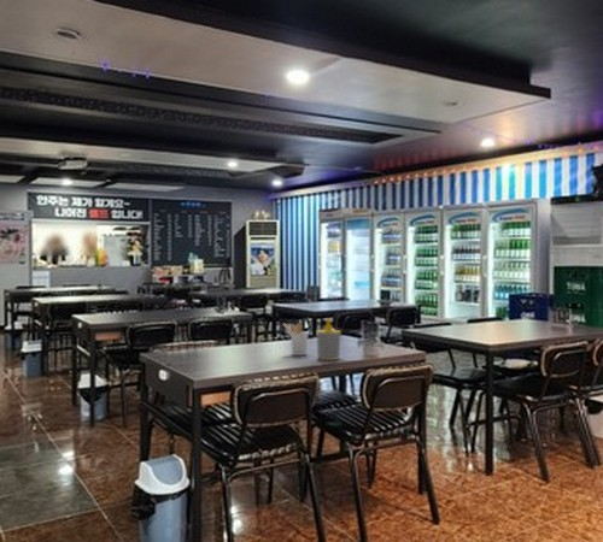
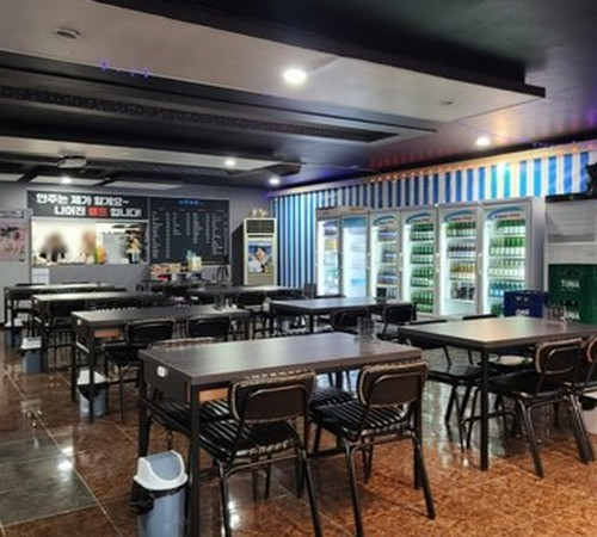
- soap bottle [315,317,343,361]
- utensil holder [281,322,309,357]
